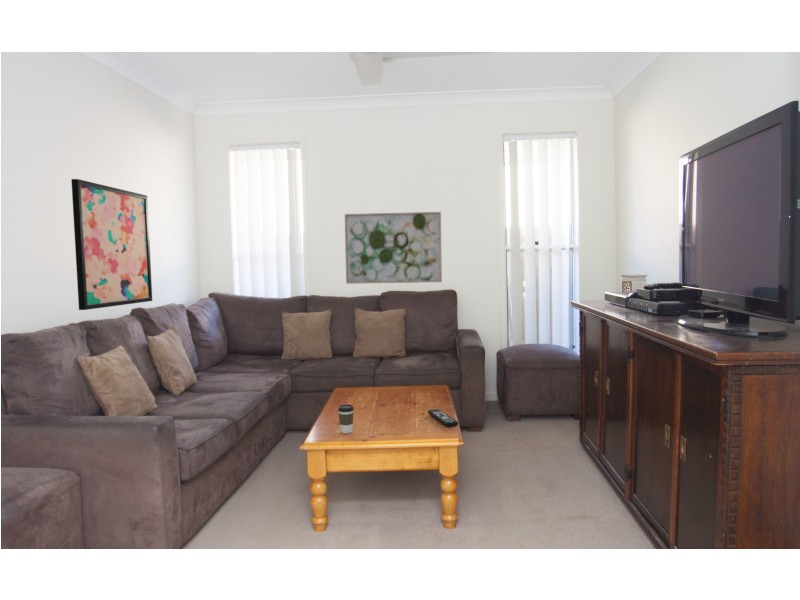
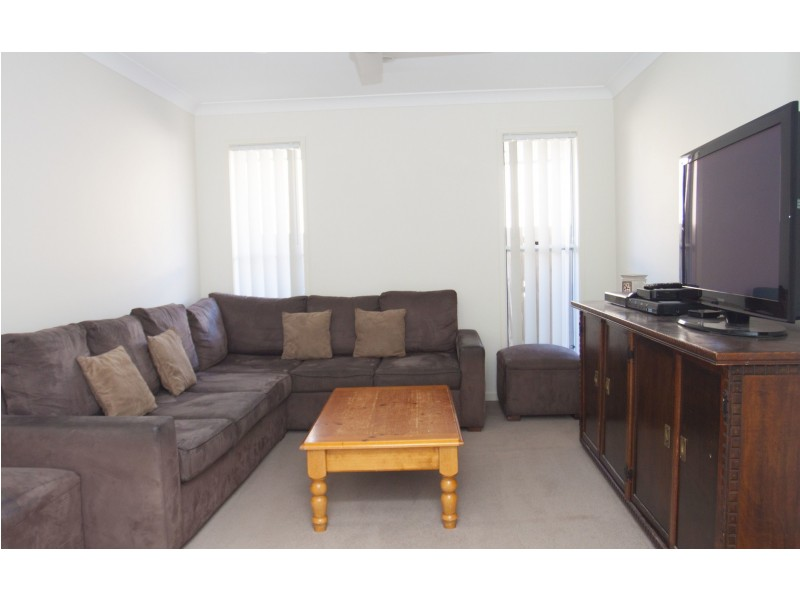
- wall art [70,178,153,311]
- coffee cup [337,404,355,434]
- remote control [427,408,459,428]
- wall art [344,211,443,285]
